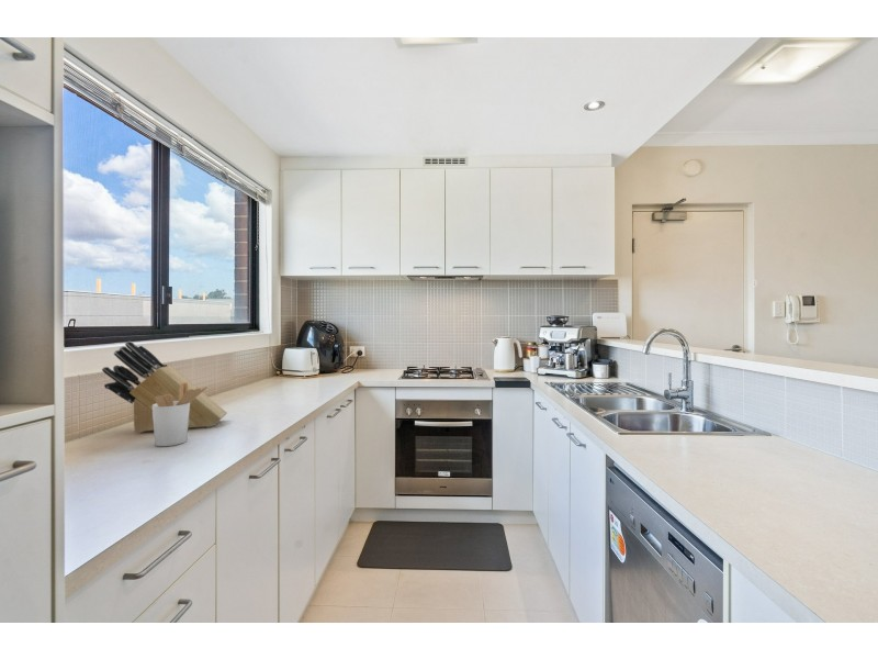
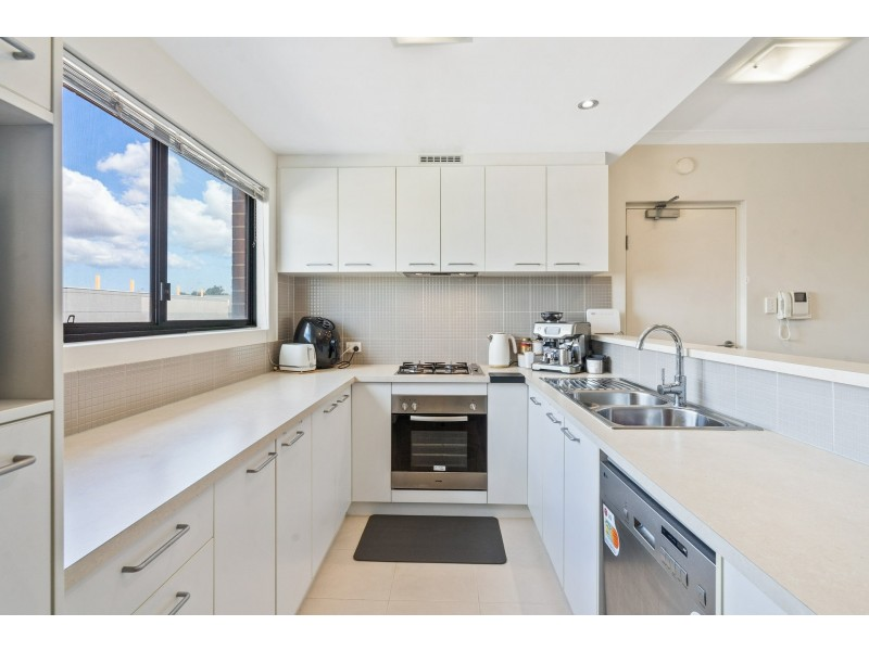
- knife block [101,340,228,434]
- utensil holder [153,382,209,447]
